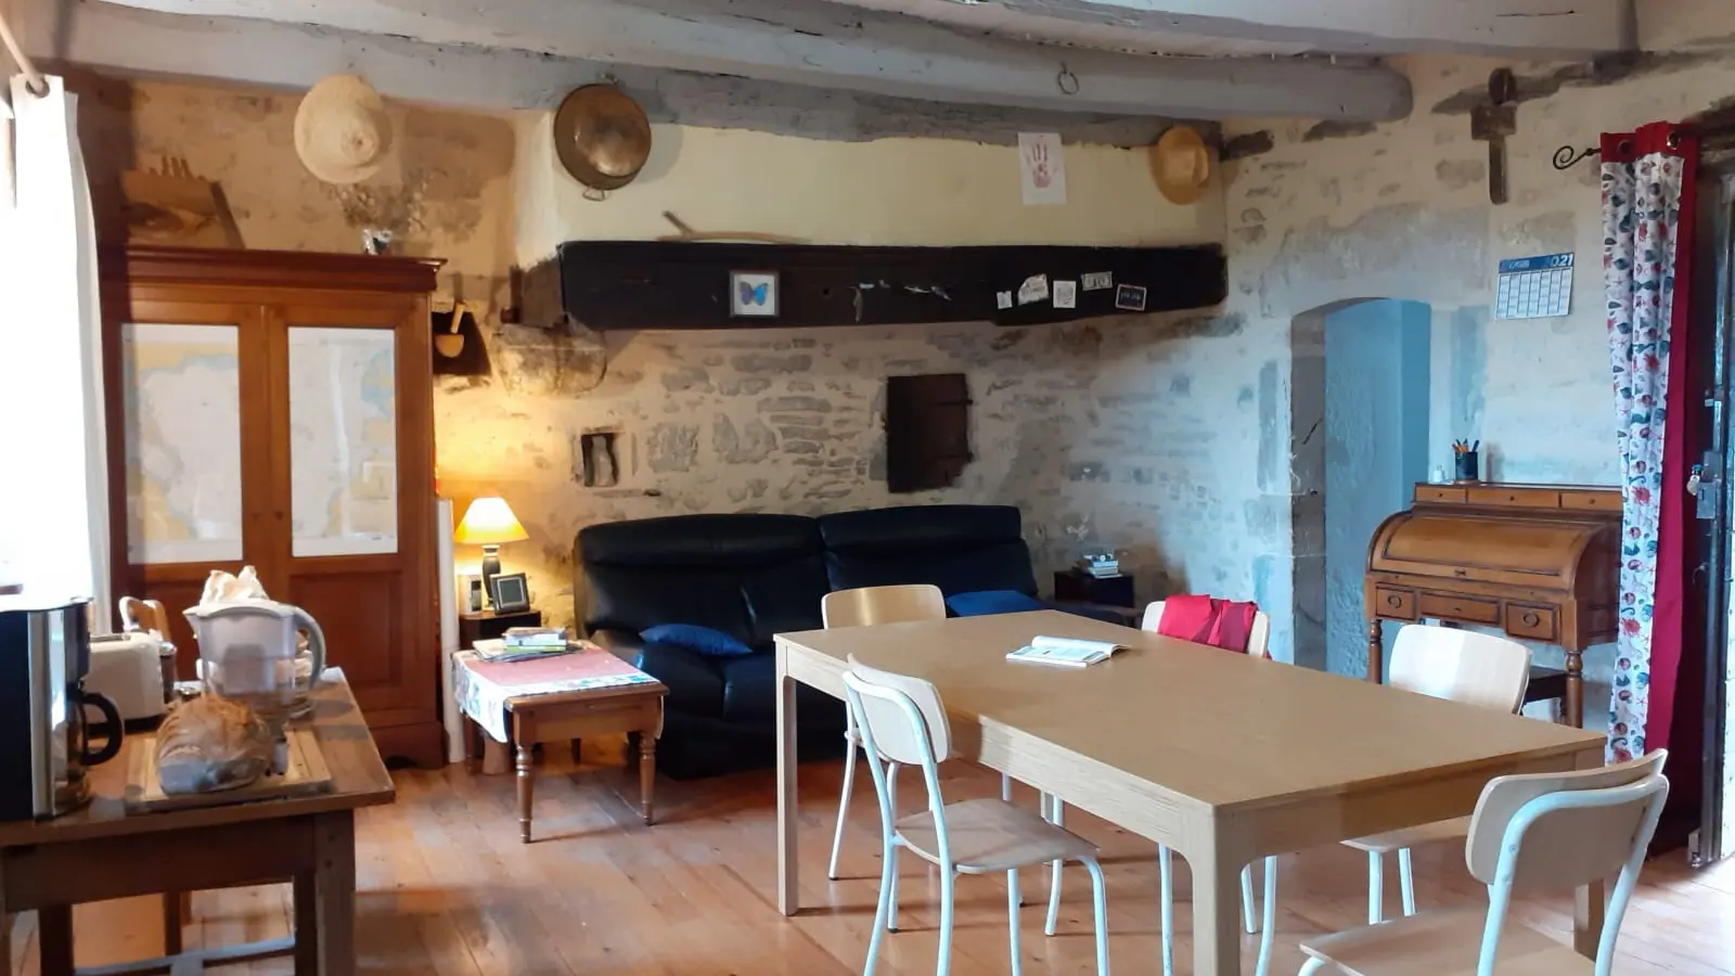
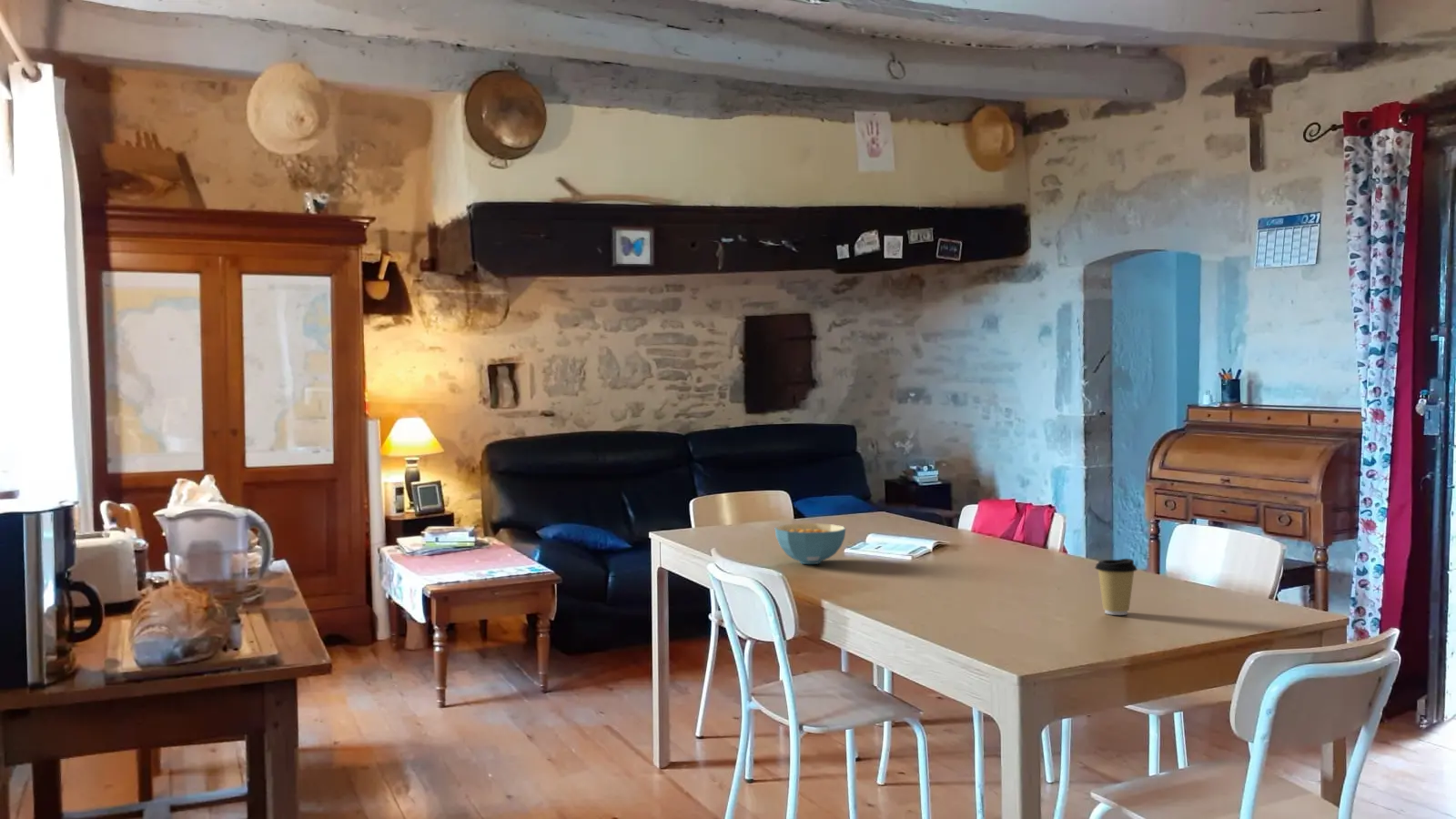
+ coffee cup [1094,558,1138,616]
+ cereal bowl [774,522,846,565]
